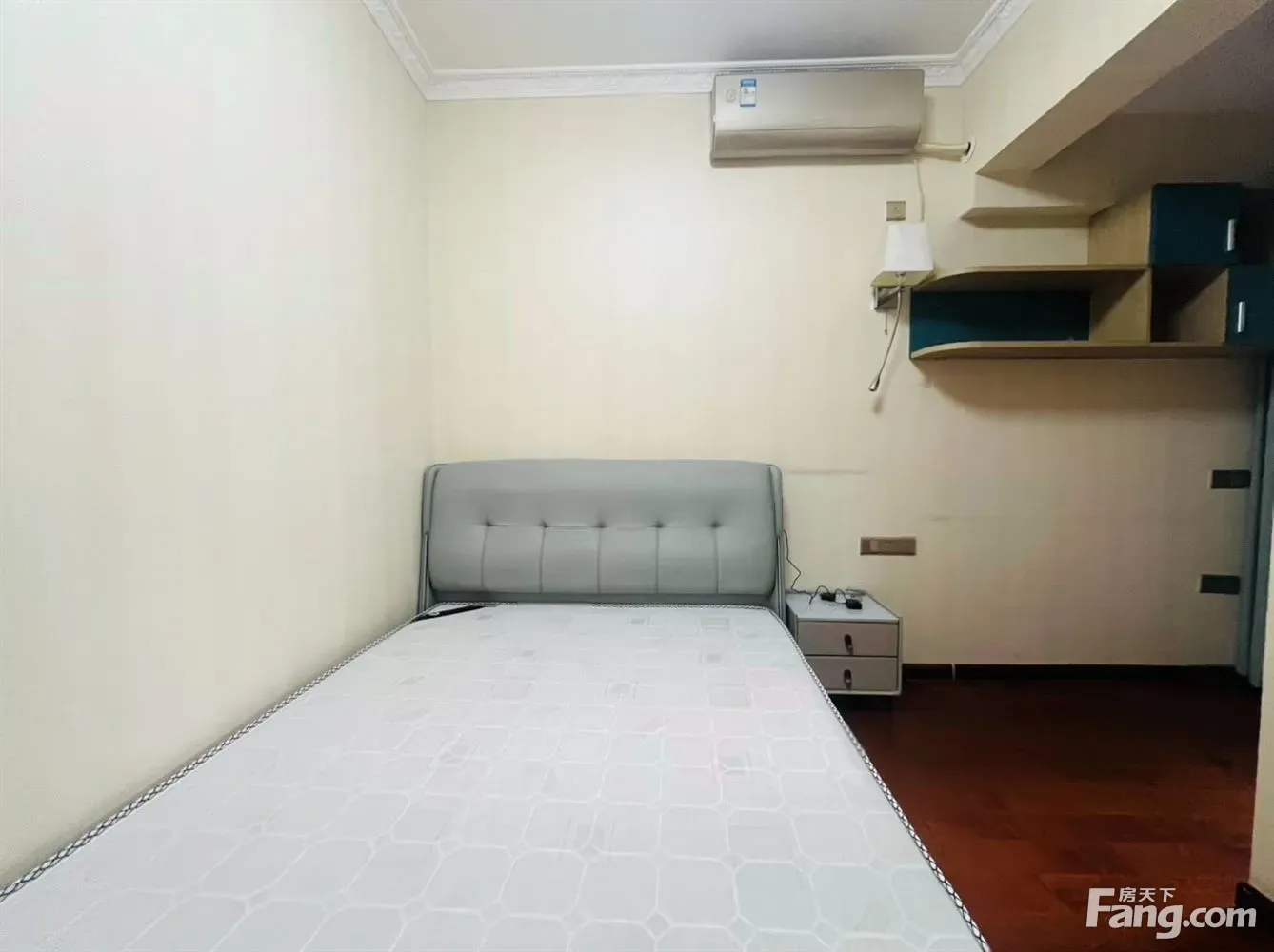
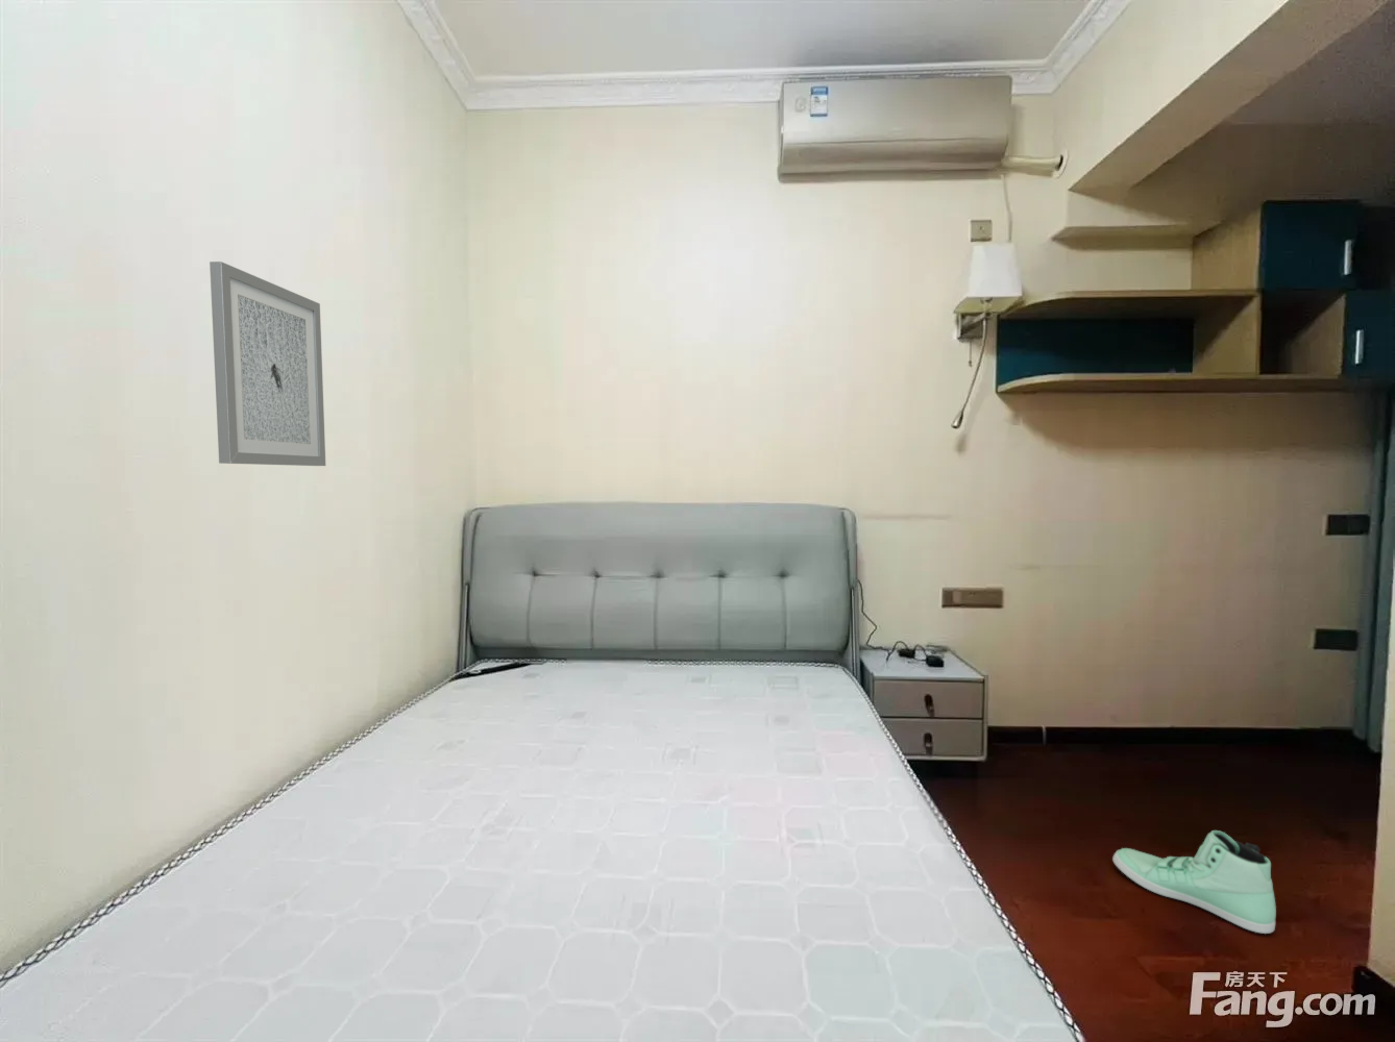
+ wall art [208,260,326,466]
+ sneaker [1111,830,1277,935]
